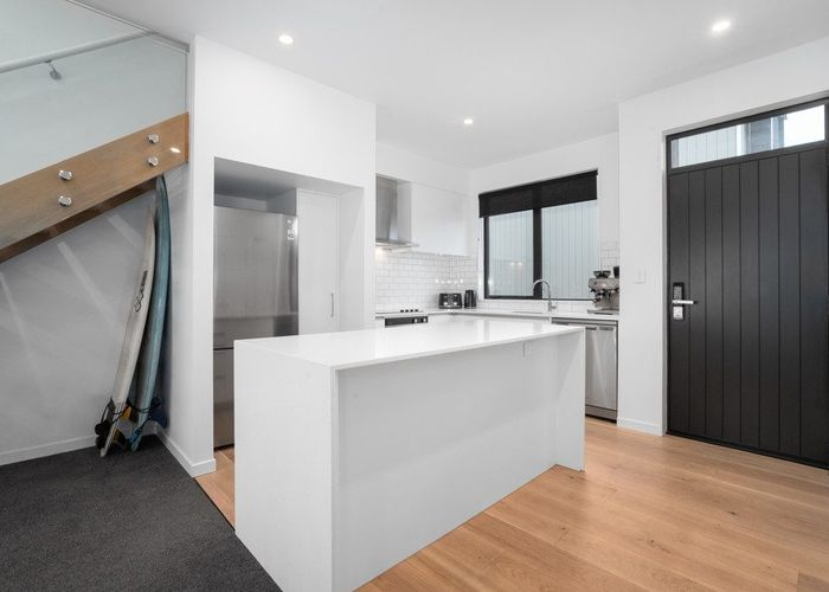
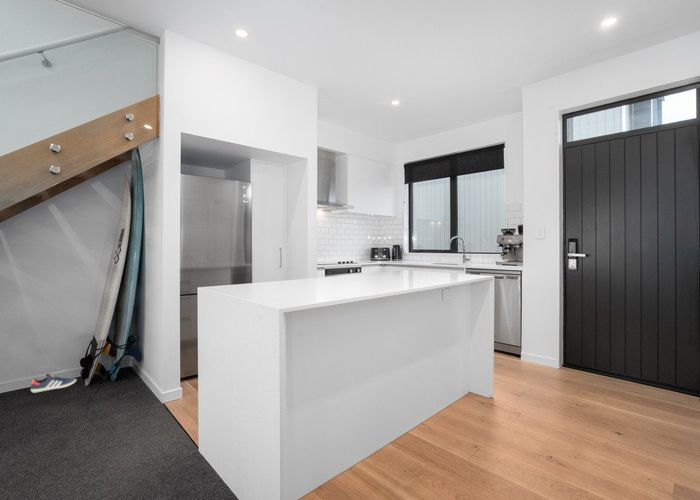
+ sneaker [30,373,77,394]
